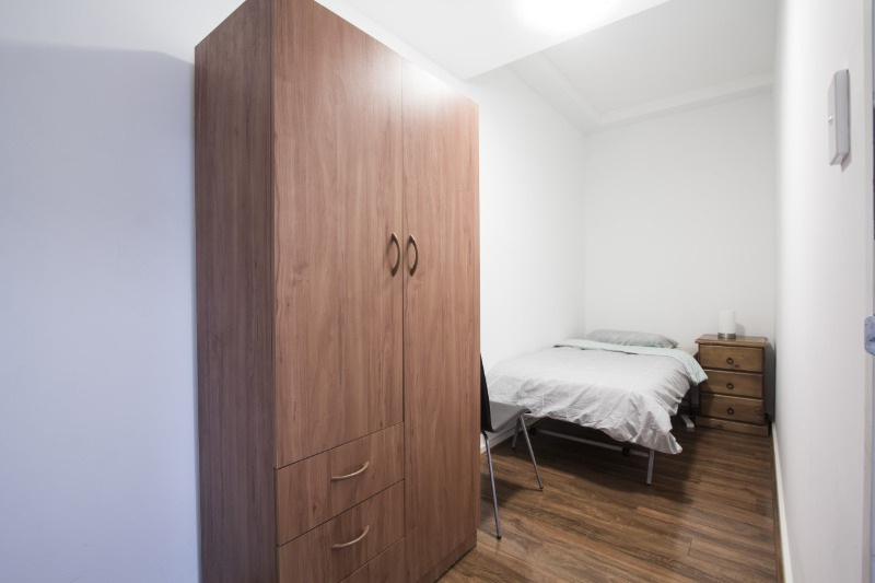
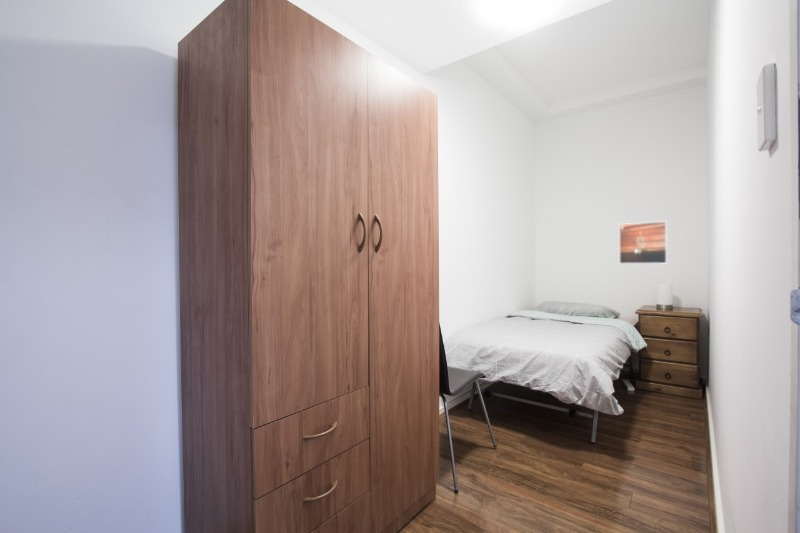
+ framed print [618,220,668,265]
